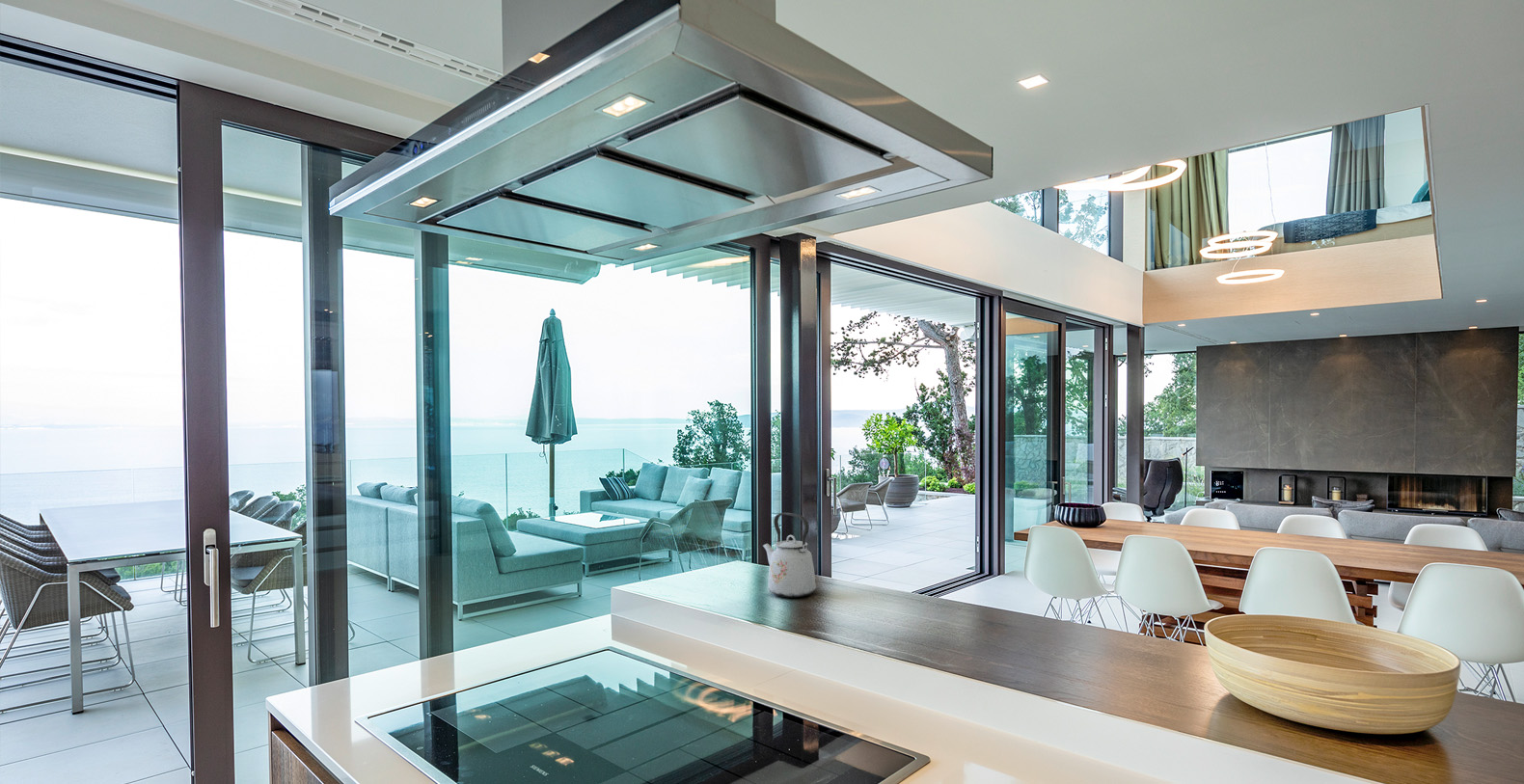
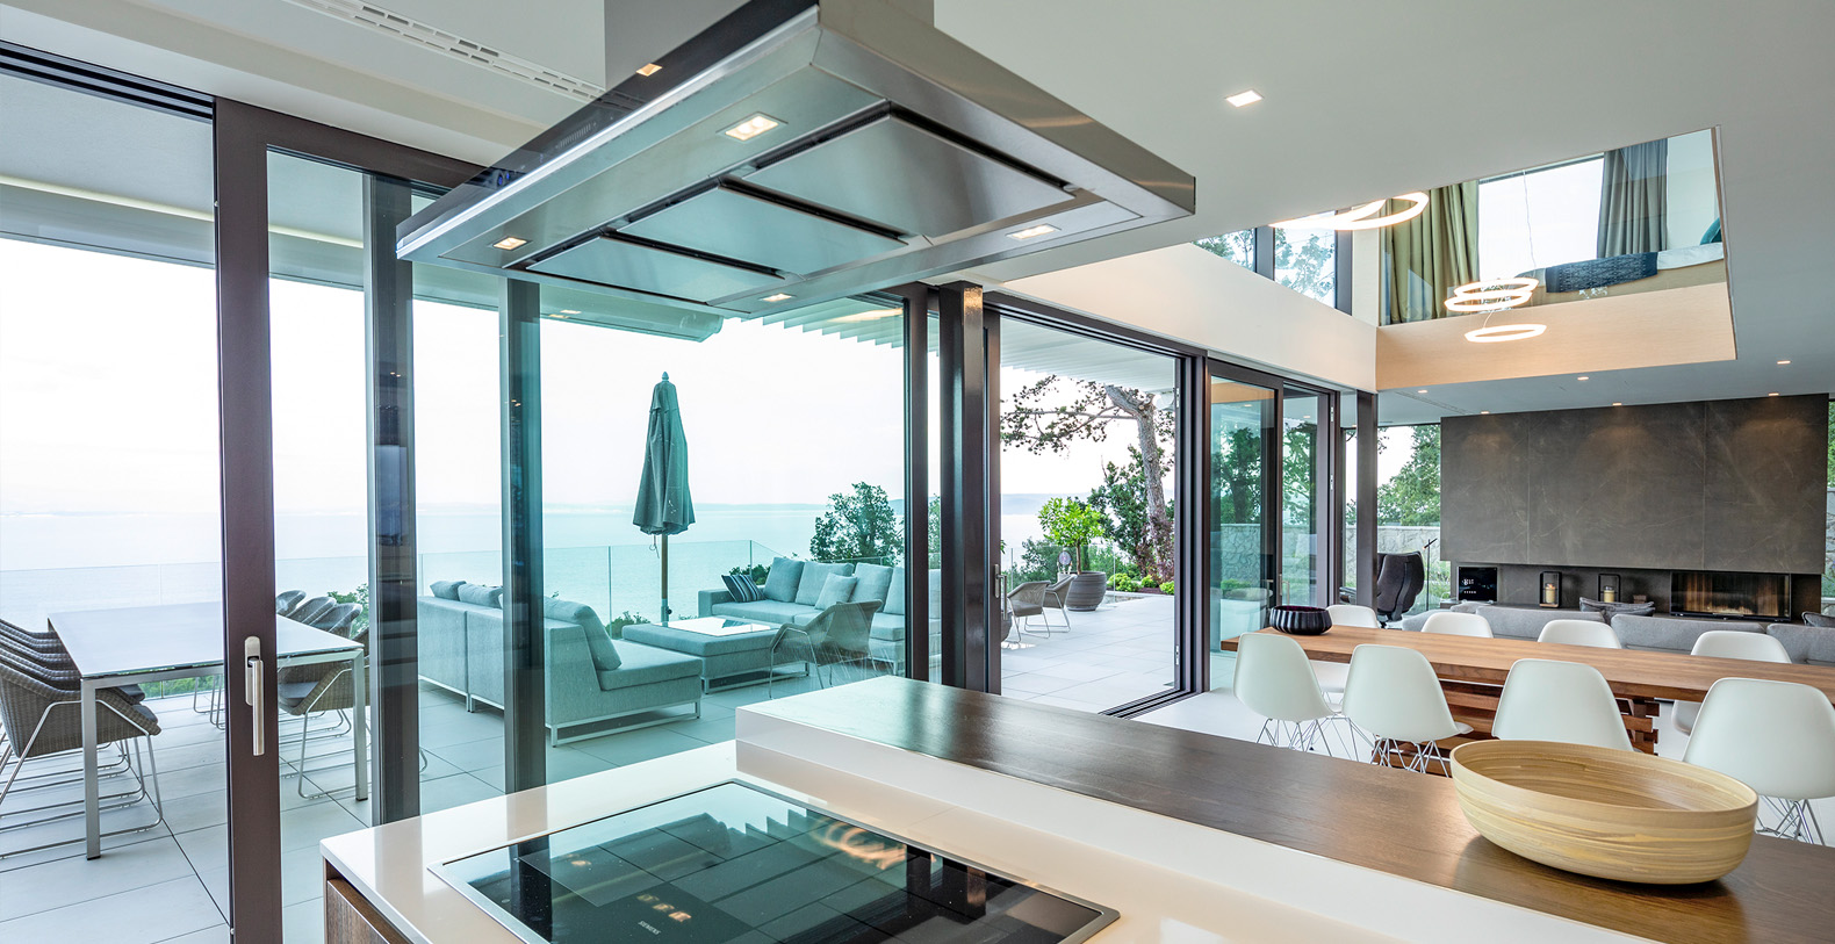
- kettle [762,512,817,599]
